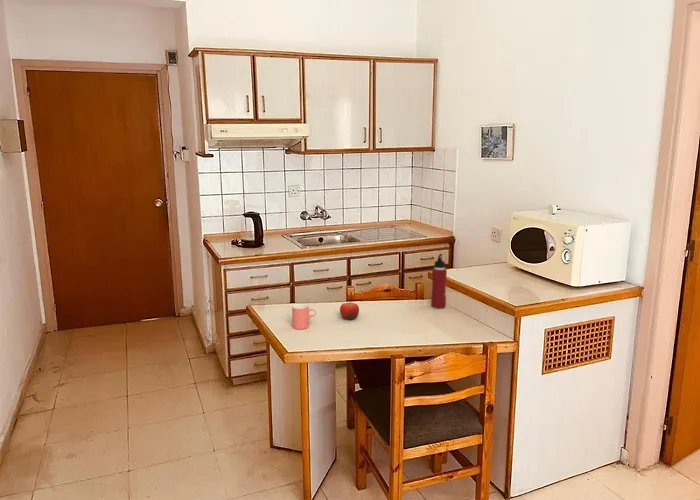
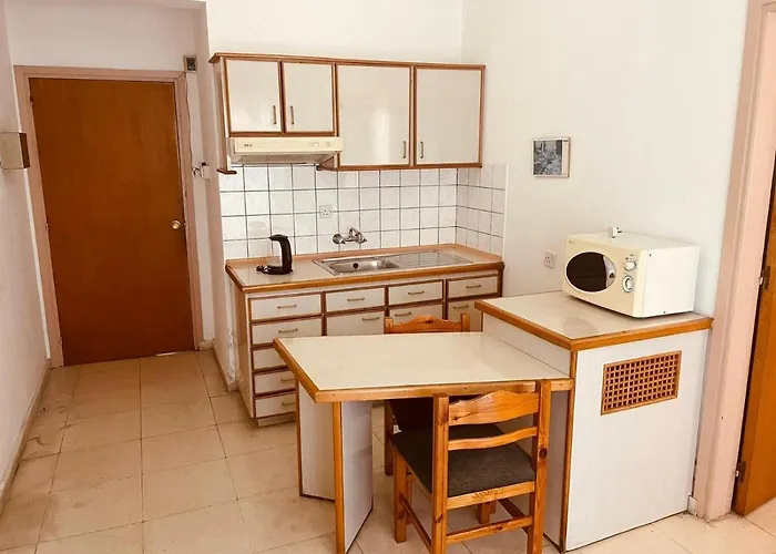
- cup [291,303,317,330]
- water bottle [430,253,448,309]
- fruit [339,301,360,321]
